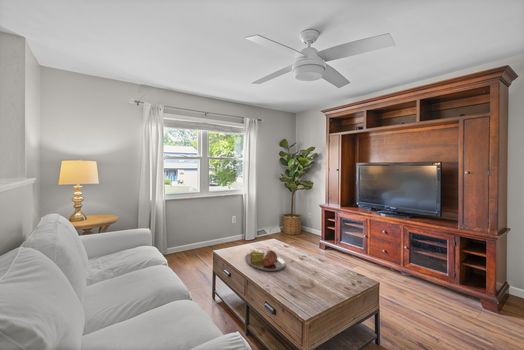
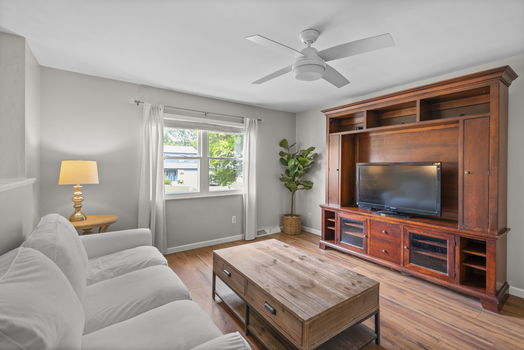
- serving tray [244,249,286,272]
